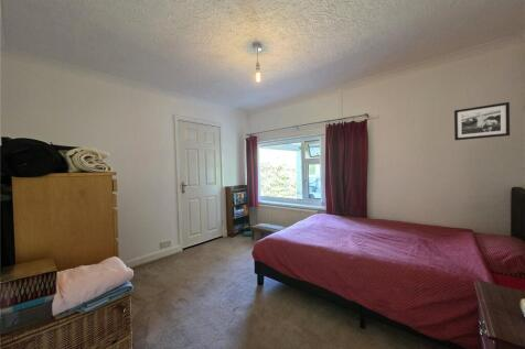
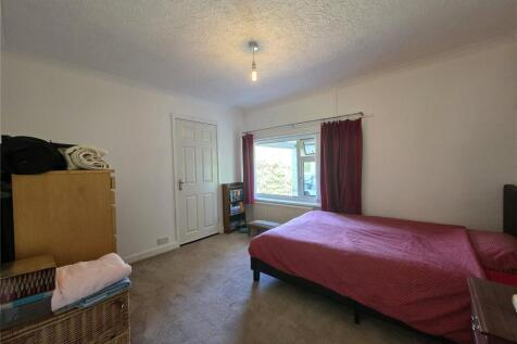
- picture frame [453,101,511,141]
